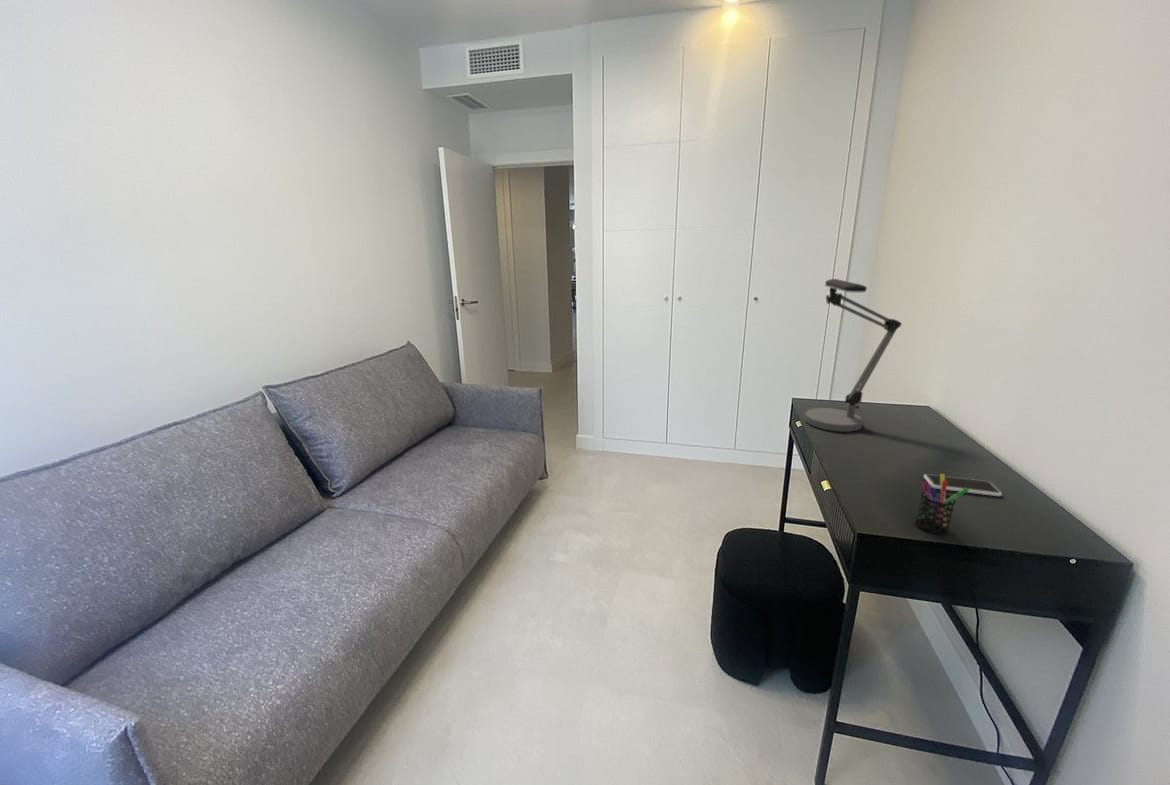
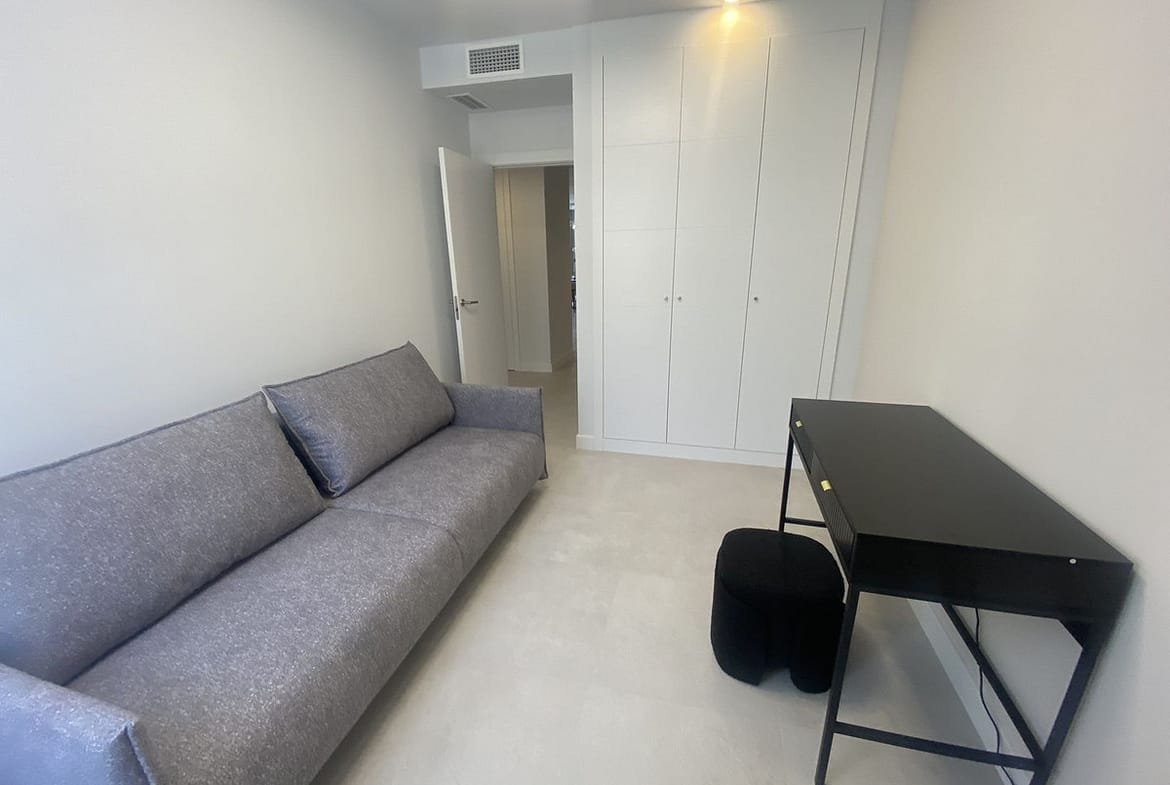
- pen holder [914,473,969,535]
- desk lamp [804,278,903,433]
- smartphone [923,473,1003,497]
